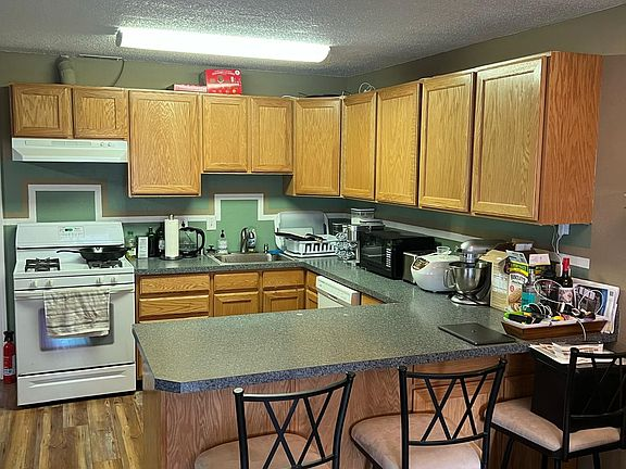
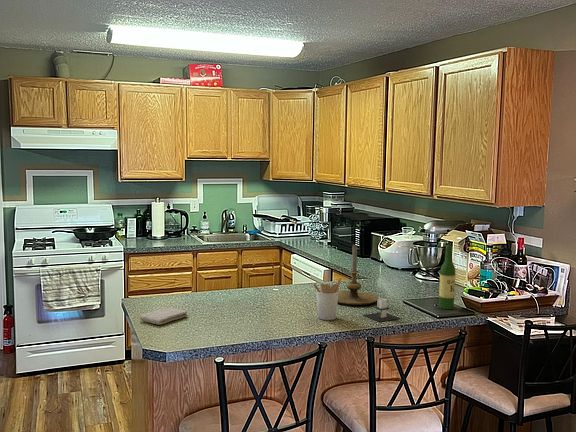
+ washcloth [139,307,188,326]
+ wine bottle [438,244,456,310]
+ architectural model [363,297,401,323]
+ utensil holder [312,277,342,321]
+ candle holder [338,244,380,306]
